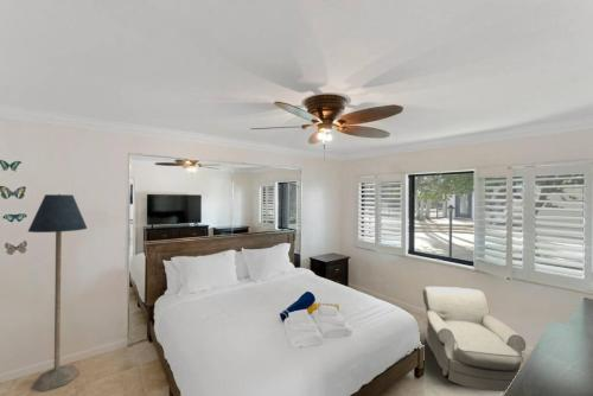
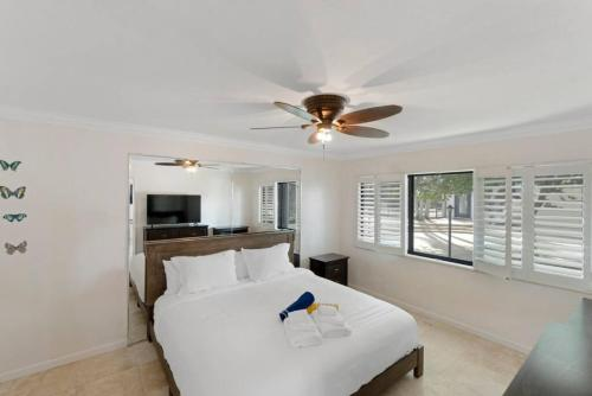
- armchair [422,286,527,392]
- floor lamp [27,193,88,392]
